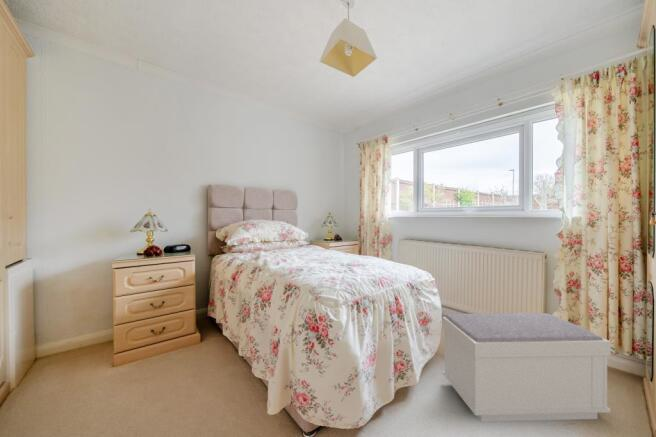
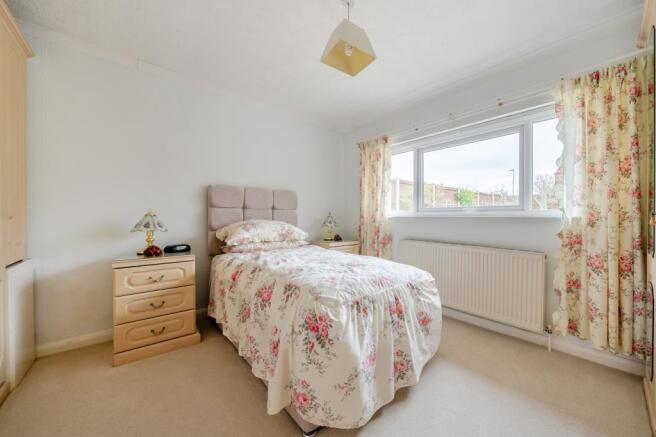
- bench [442,312,612,423]
